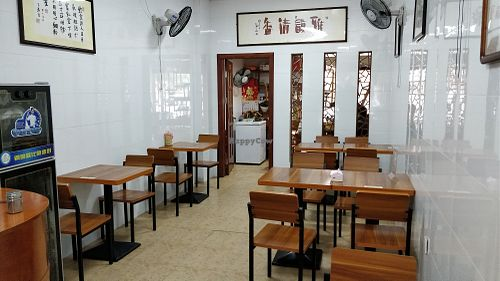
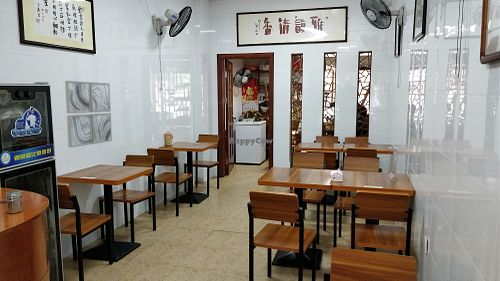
+ wall art [64,80,113,148]
